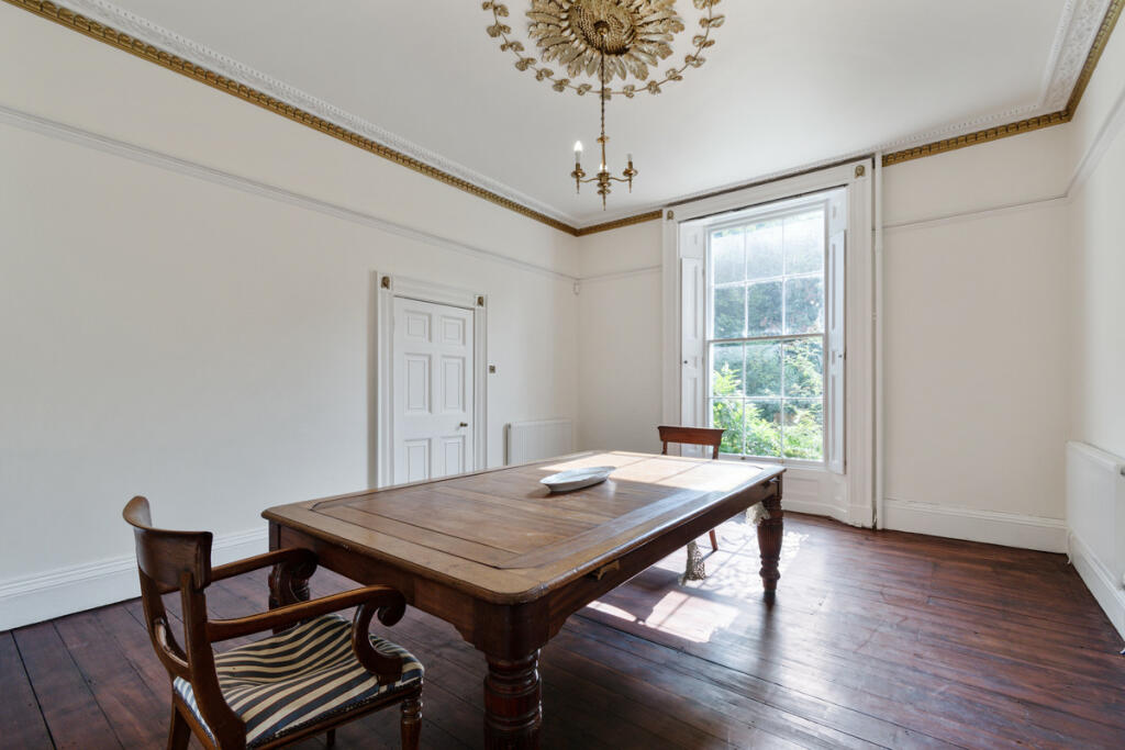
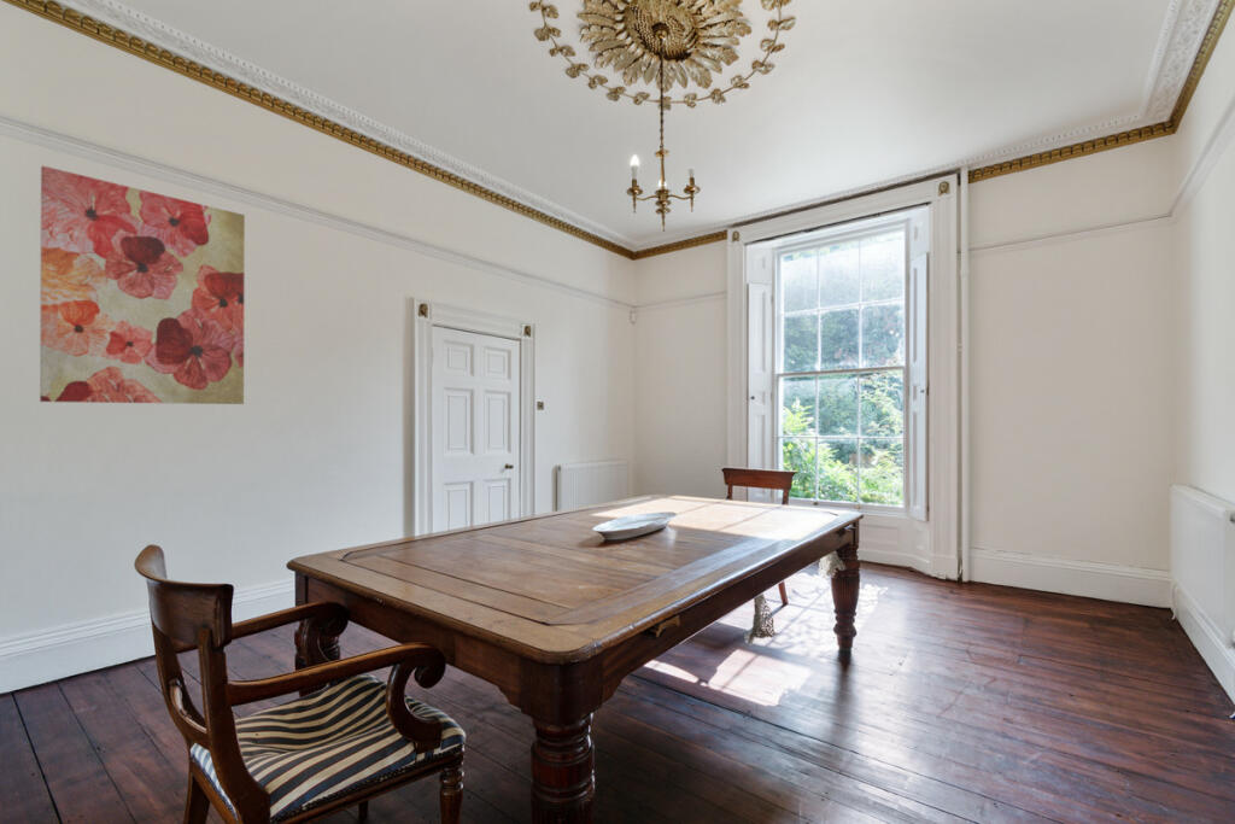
+ wall art [39,164,246,405]
